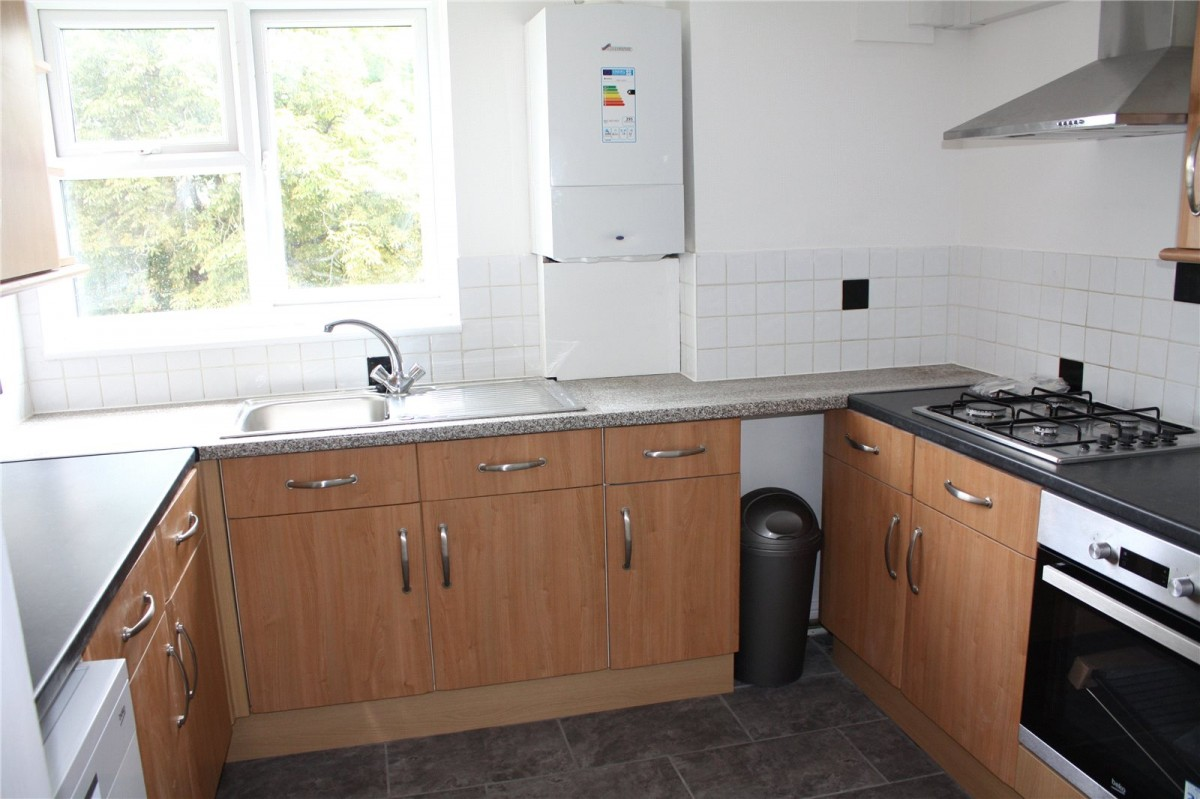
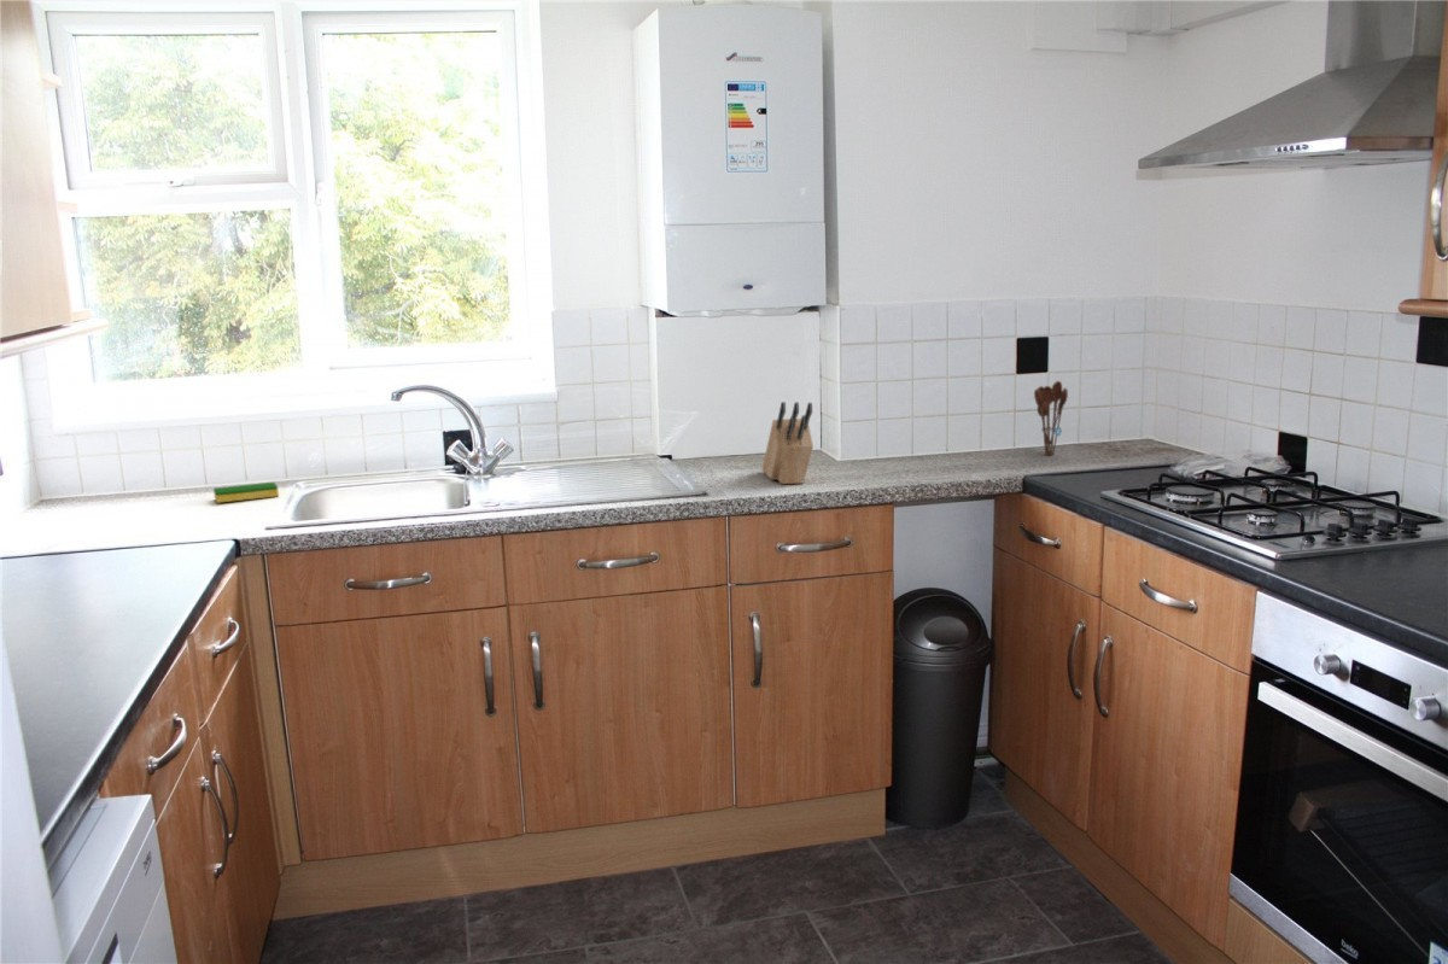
+ dish sponge [212,481,280,504]
+ utensil holder [1033,380,1069,456]
+ knife block [761,401,815,485]
